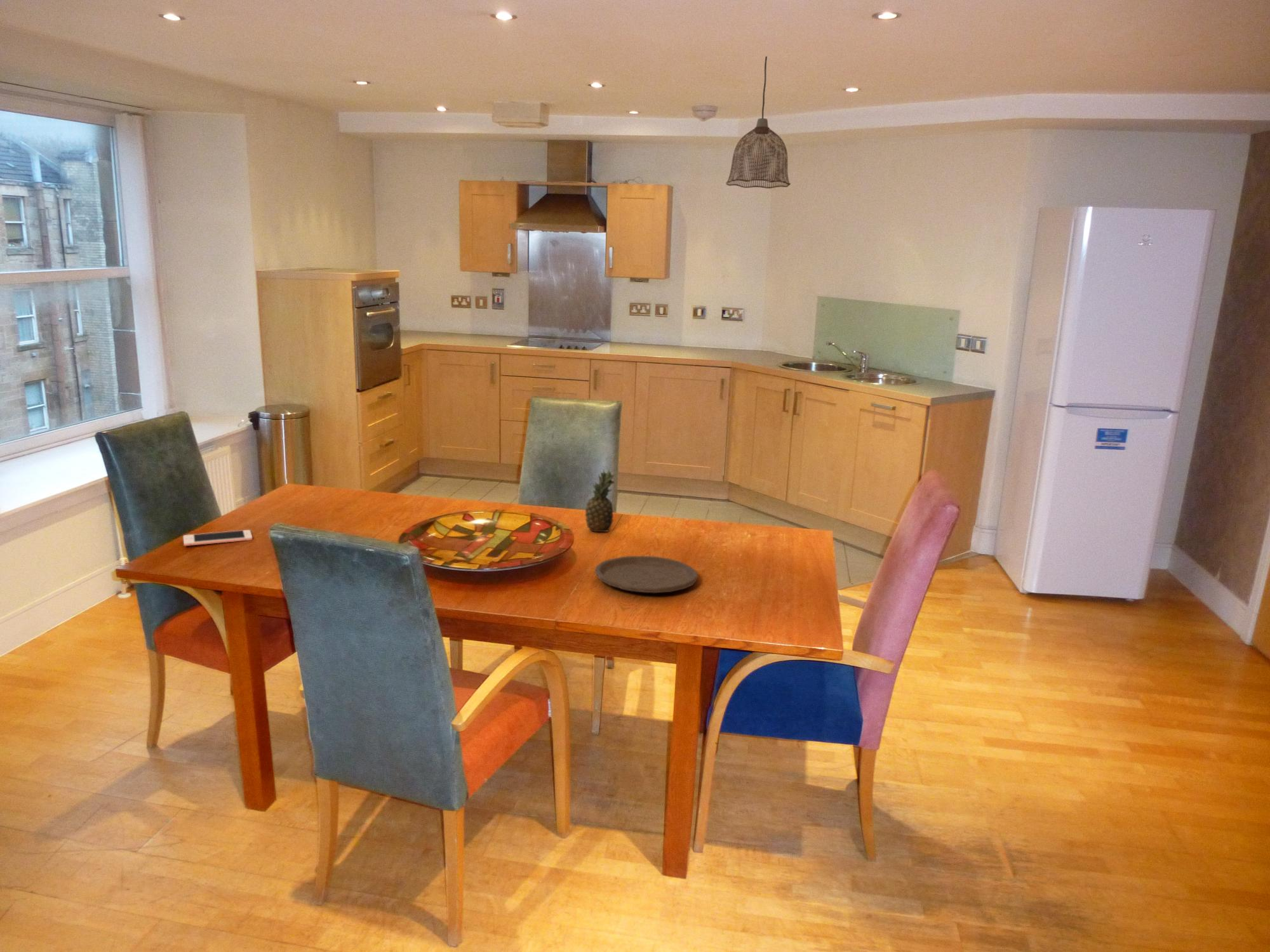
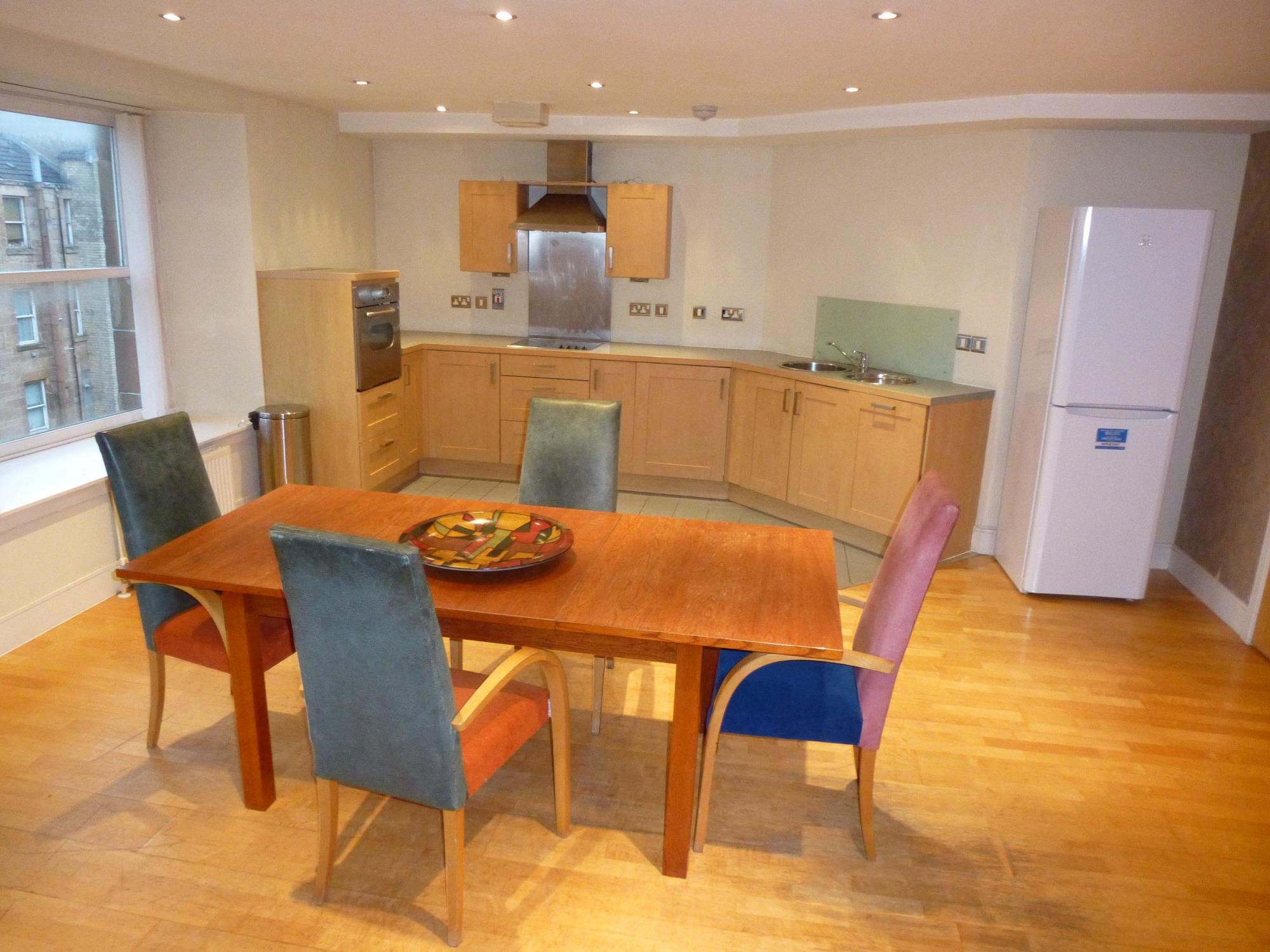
- plate [594,555,699,593]
- pendant lamp [725,56,791,189]
- cell phone [183,529,253,546]
- fruit [584,468,616,532]
